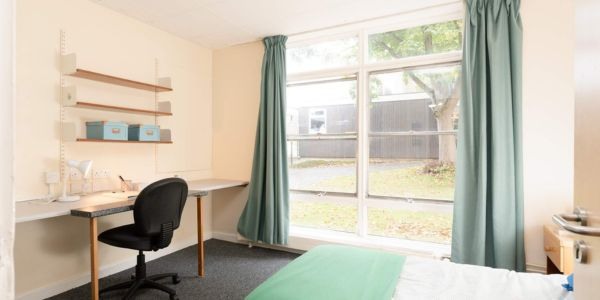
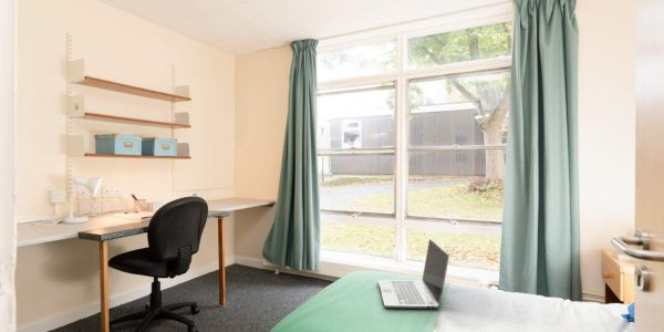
+ laptop [377,238,450,310]
